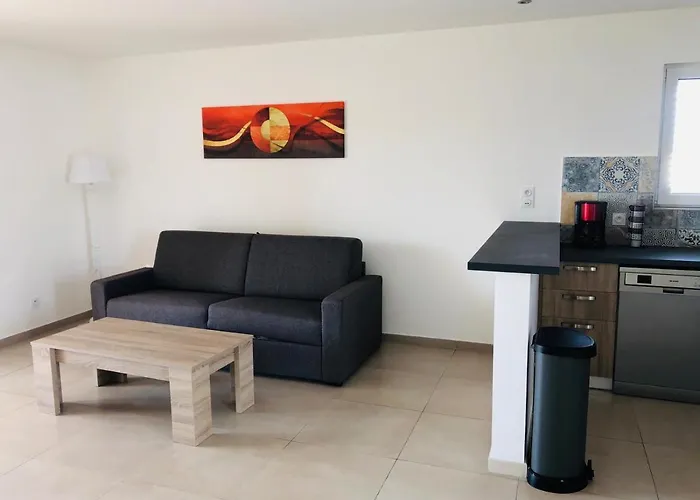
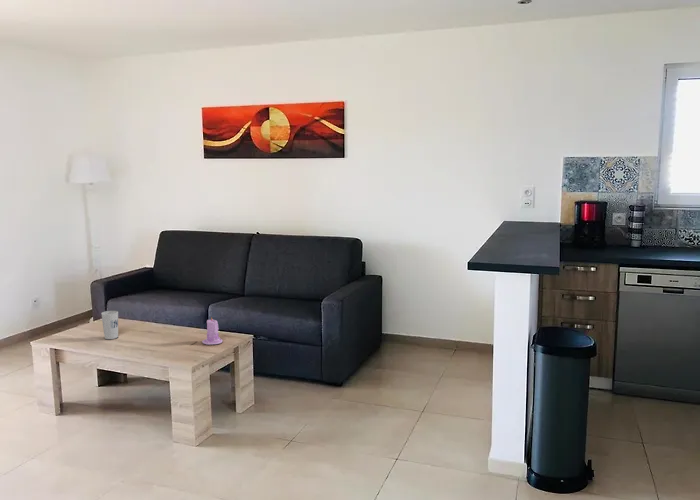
+ candle [201,316,223,346]
+ cup [100,310,119,340]
